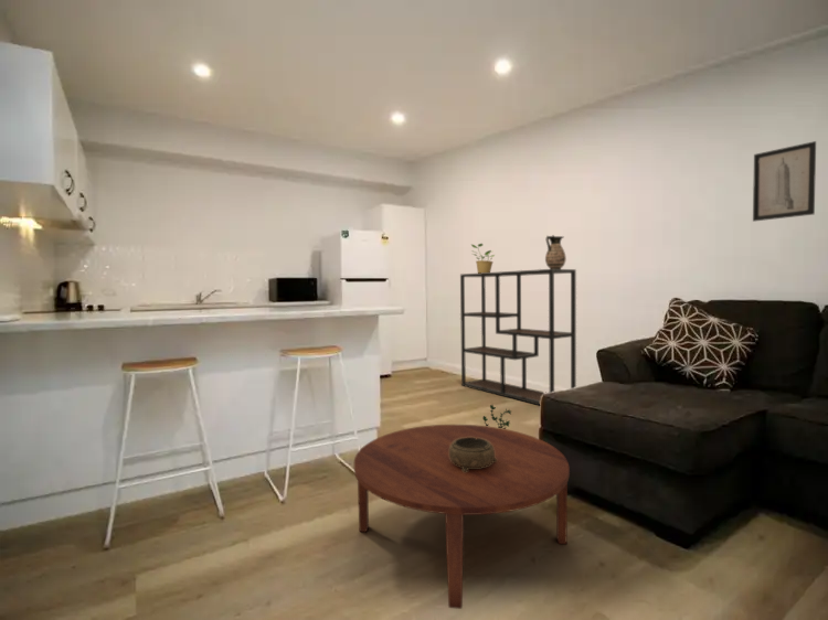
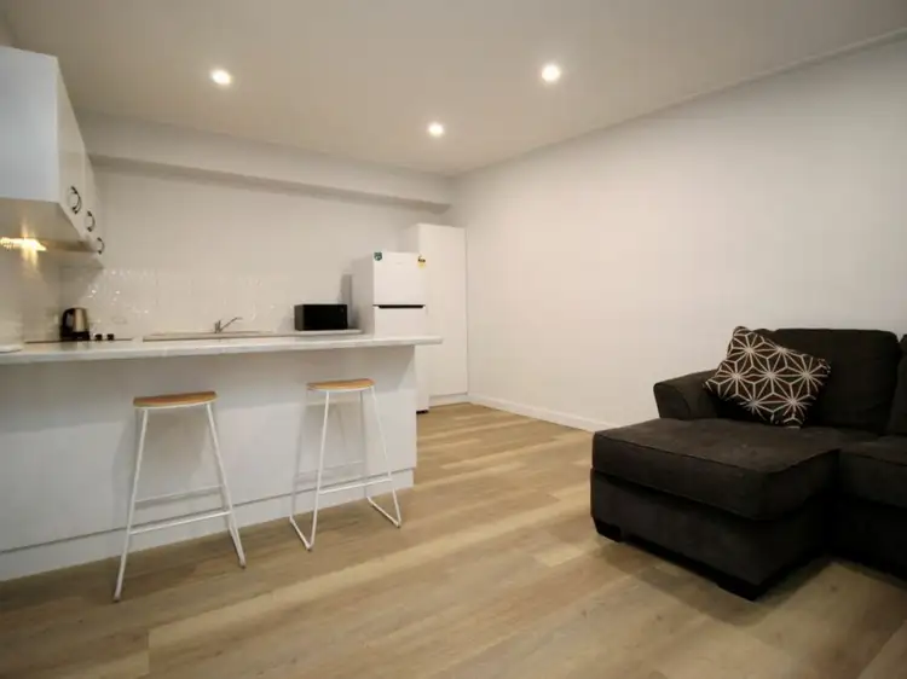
- coffee table [353,424,571,610]
- shelving unit [459,268,577,406]
- potted plant [470,243,496,274]
- wall art [752,140,817,223]
- decorative bowl [449,437,497,472]
- potted plant [482,404,512,429]
- ceramic jug [544,234,567,269]
